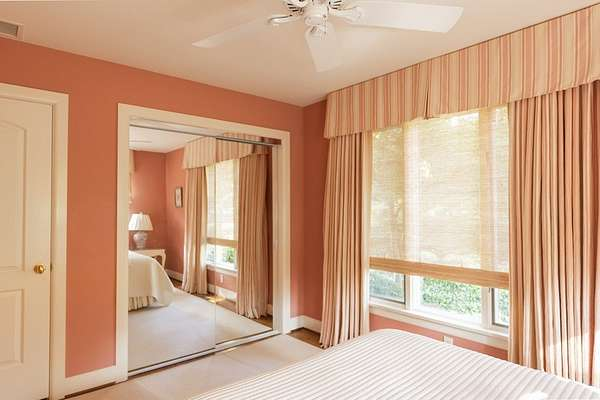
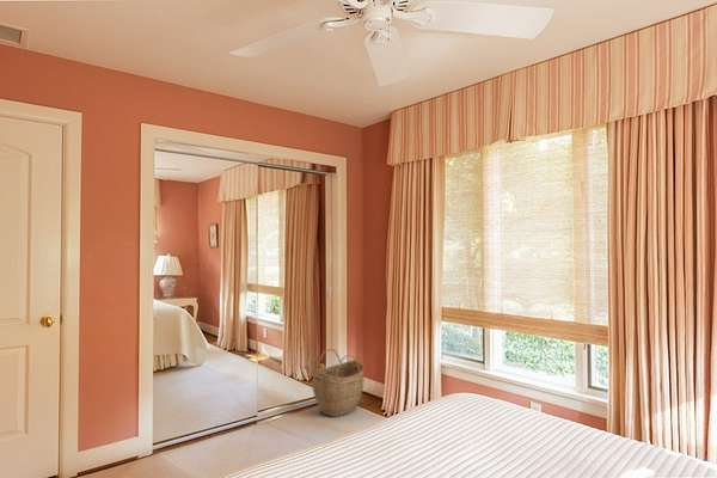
+ woven basket [311,348,366,418]
